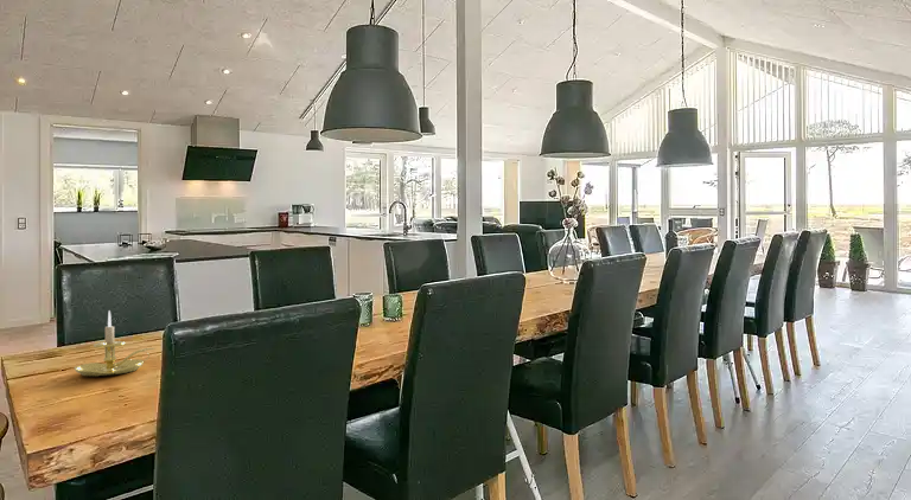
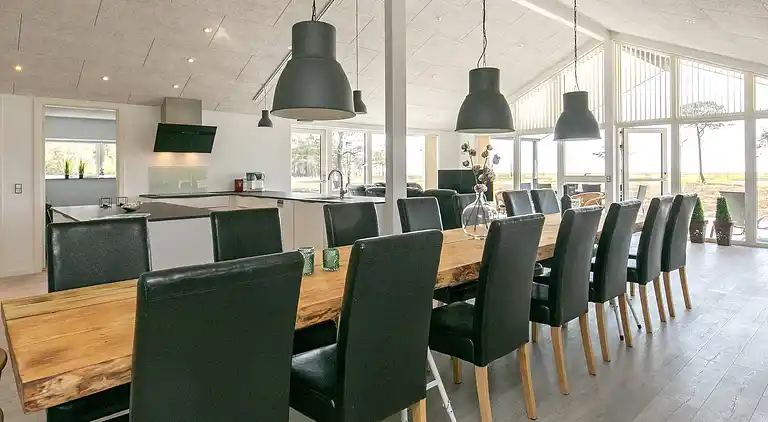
- candle holder [72,309,155,377]
